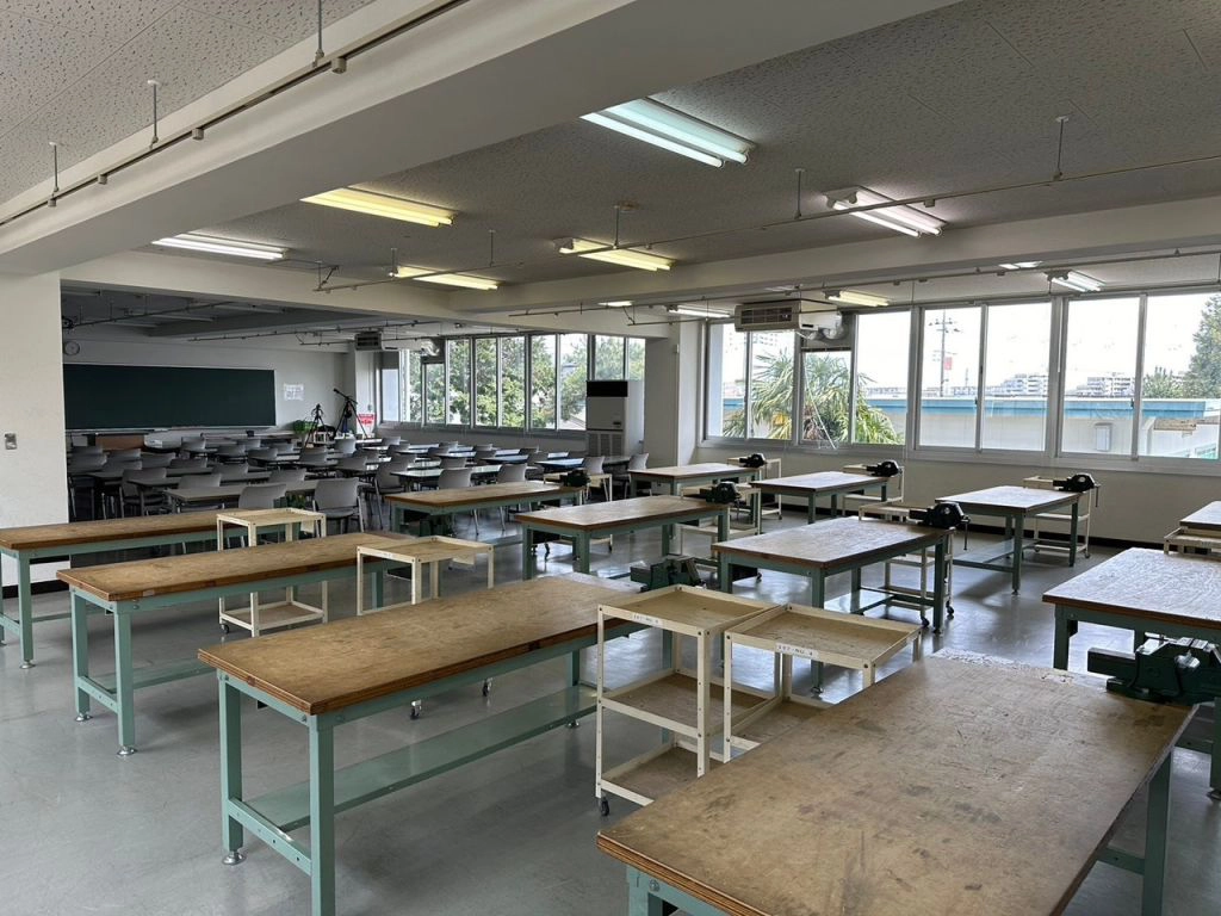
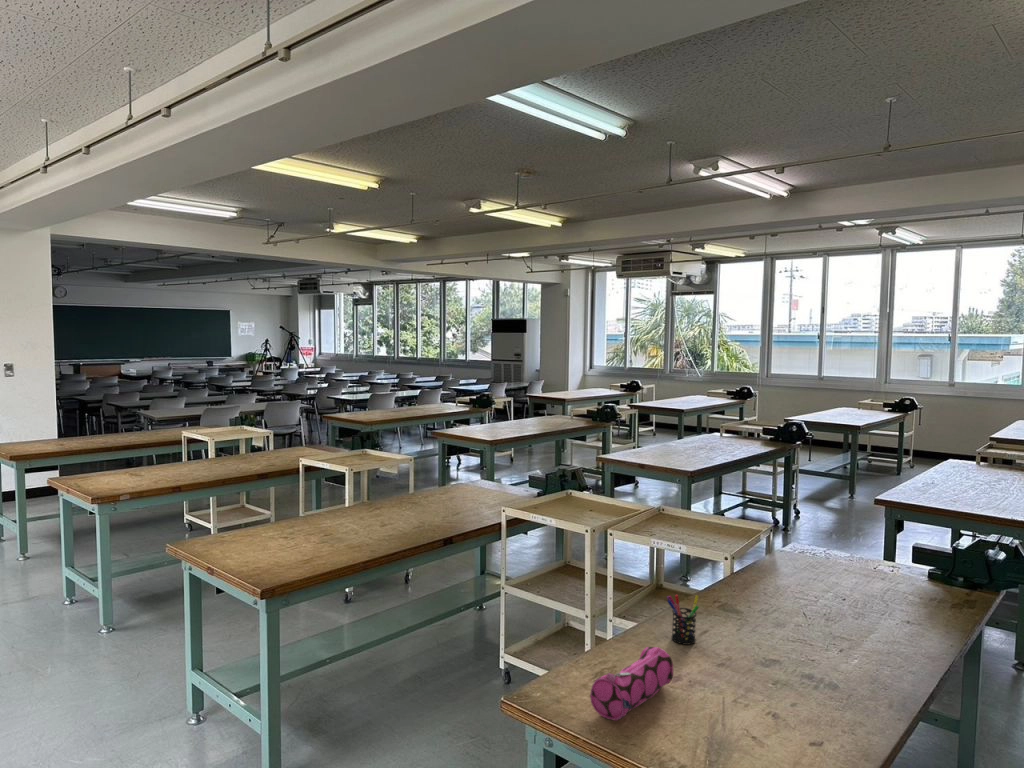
+ pen holder [666,594,700,646]
+ pencil case [589,646,674,722]
